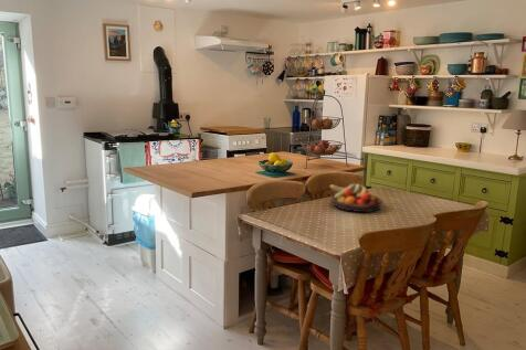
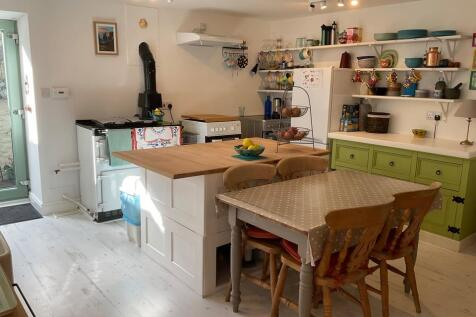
- fruit bowl [328,182,383,213]
